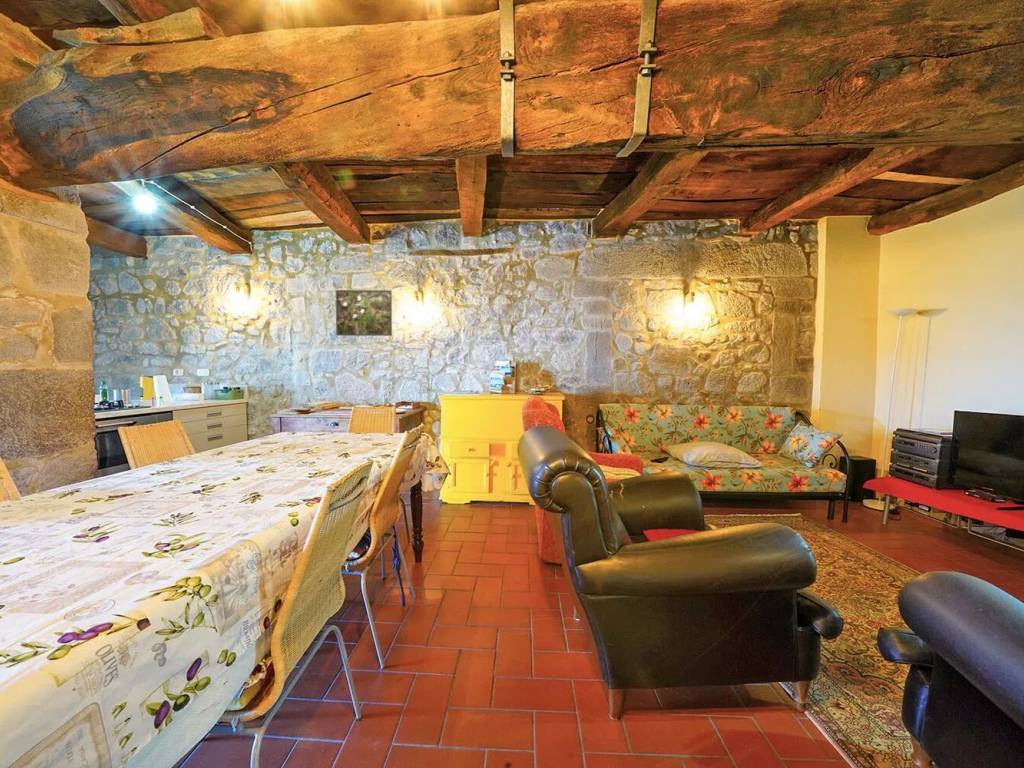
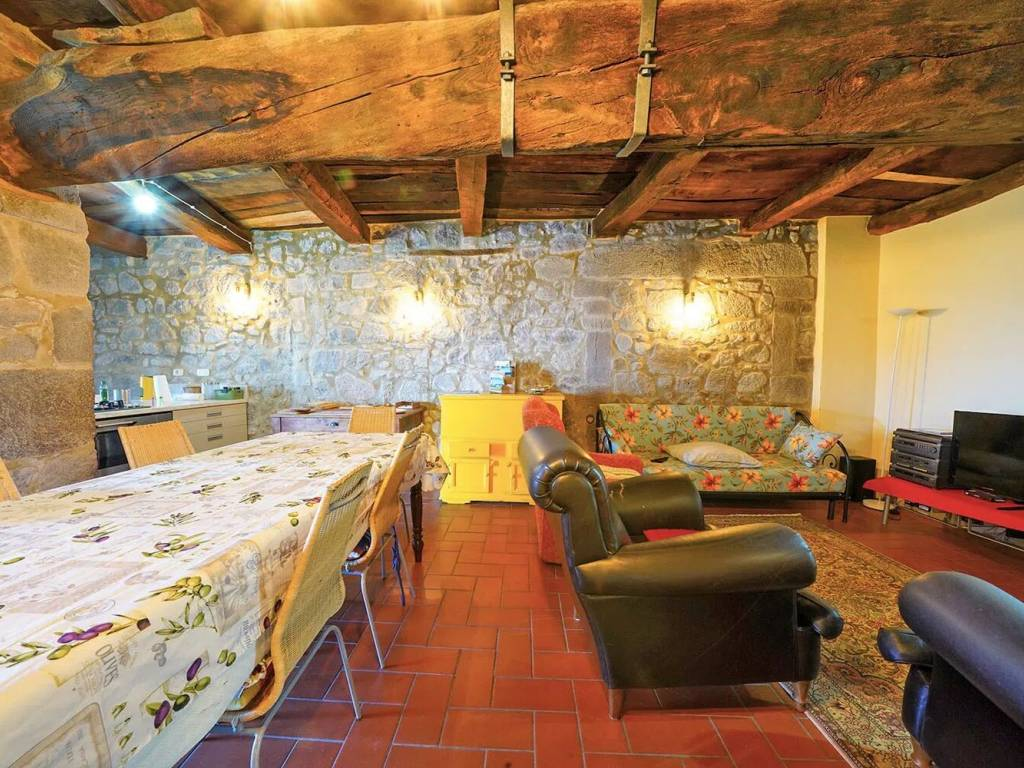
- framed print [334,289,393,337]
